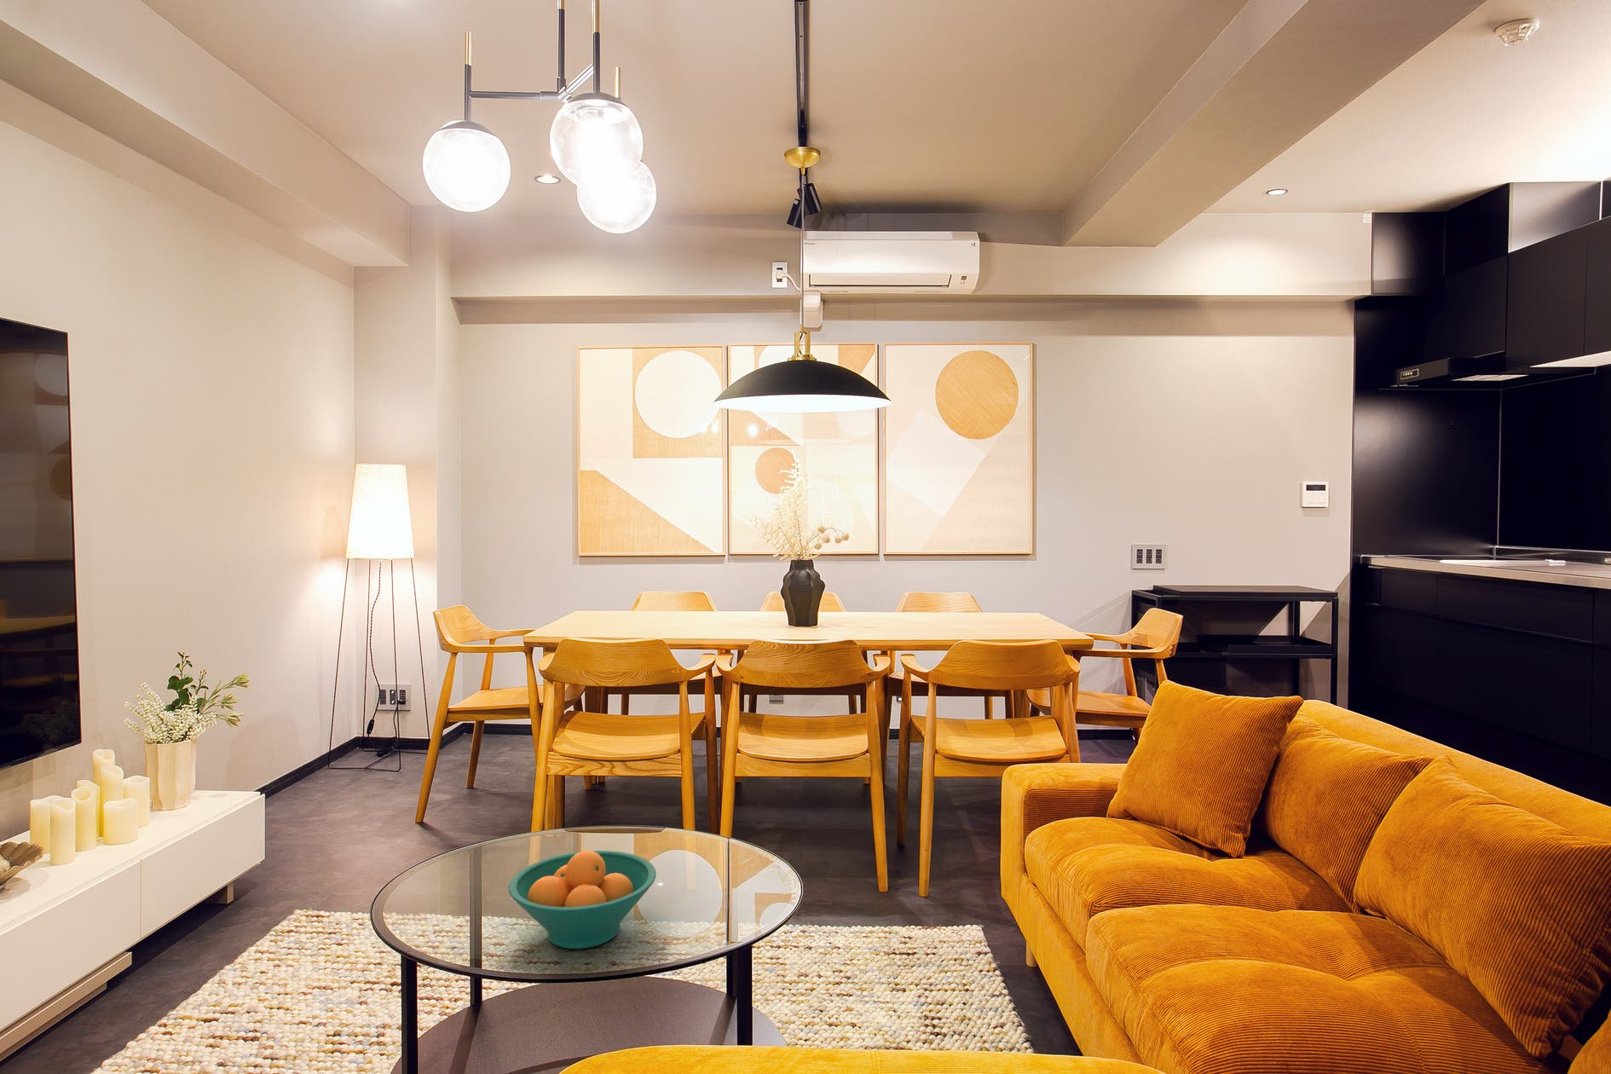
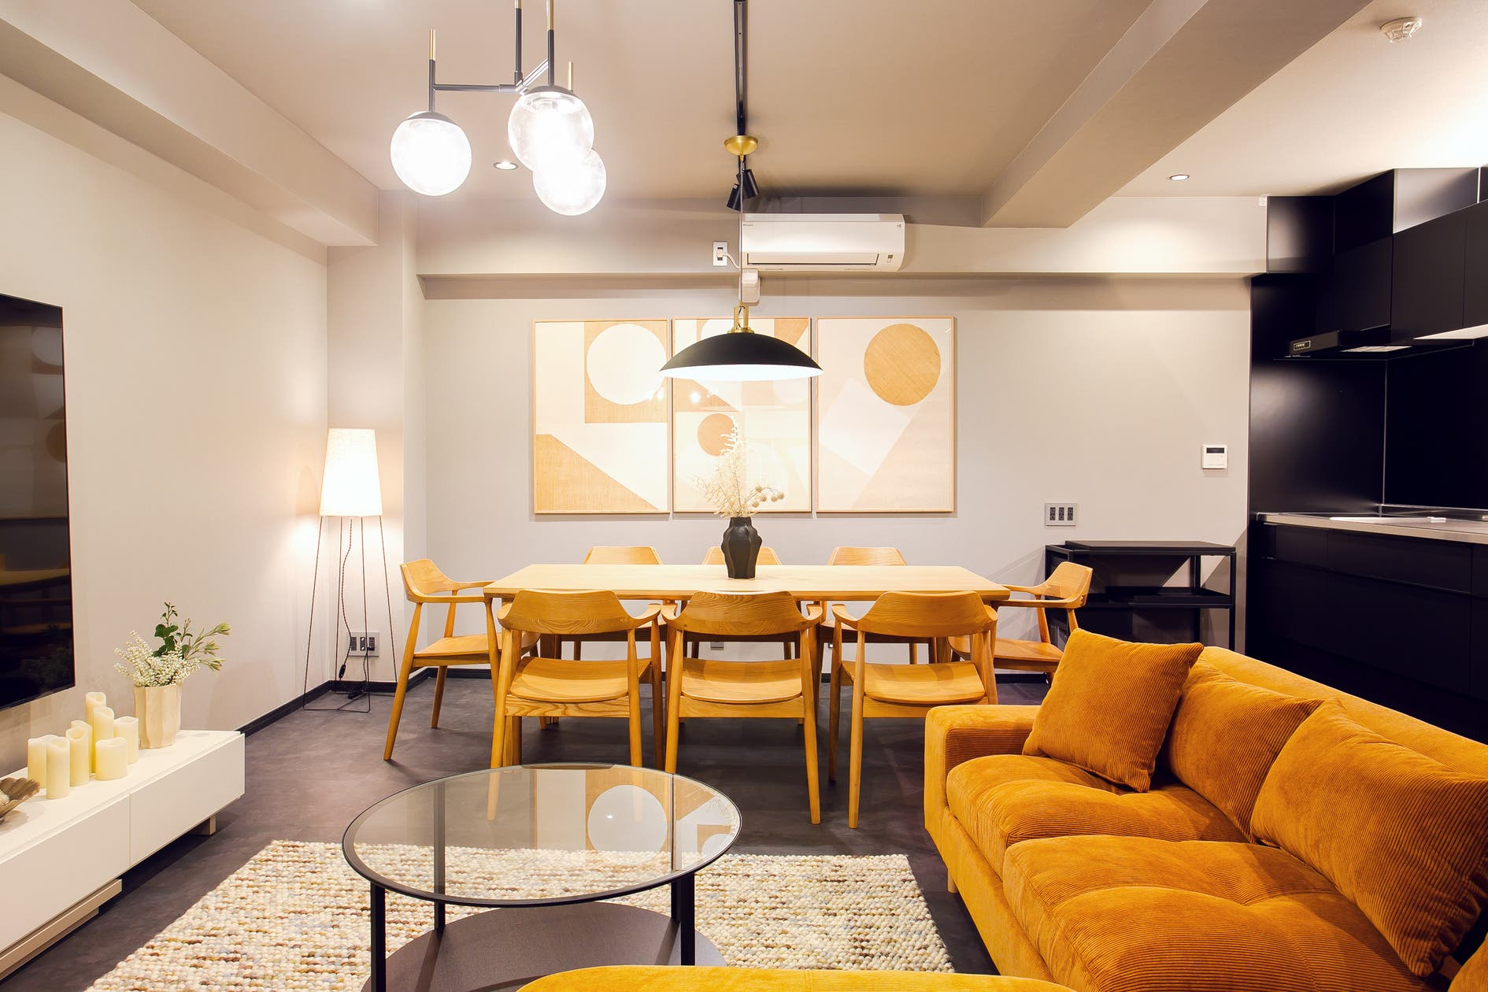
- fruit bowl [508,850,657,949]
